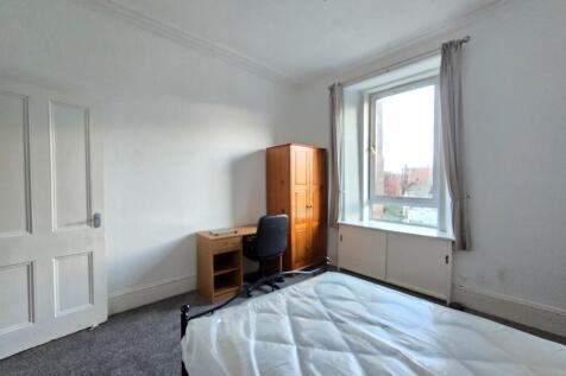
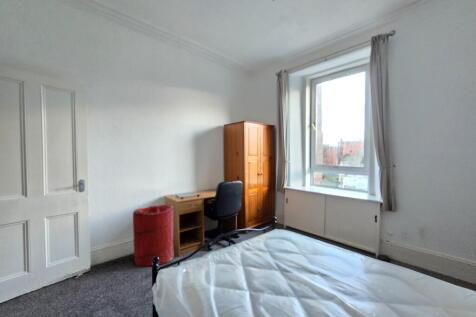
+ laundry hamper [132,204,175,268]
